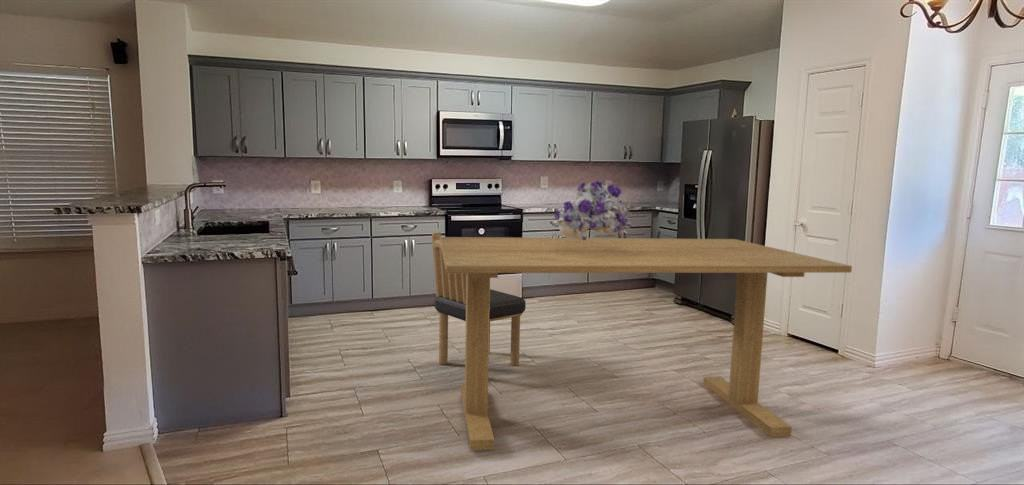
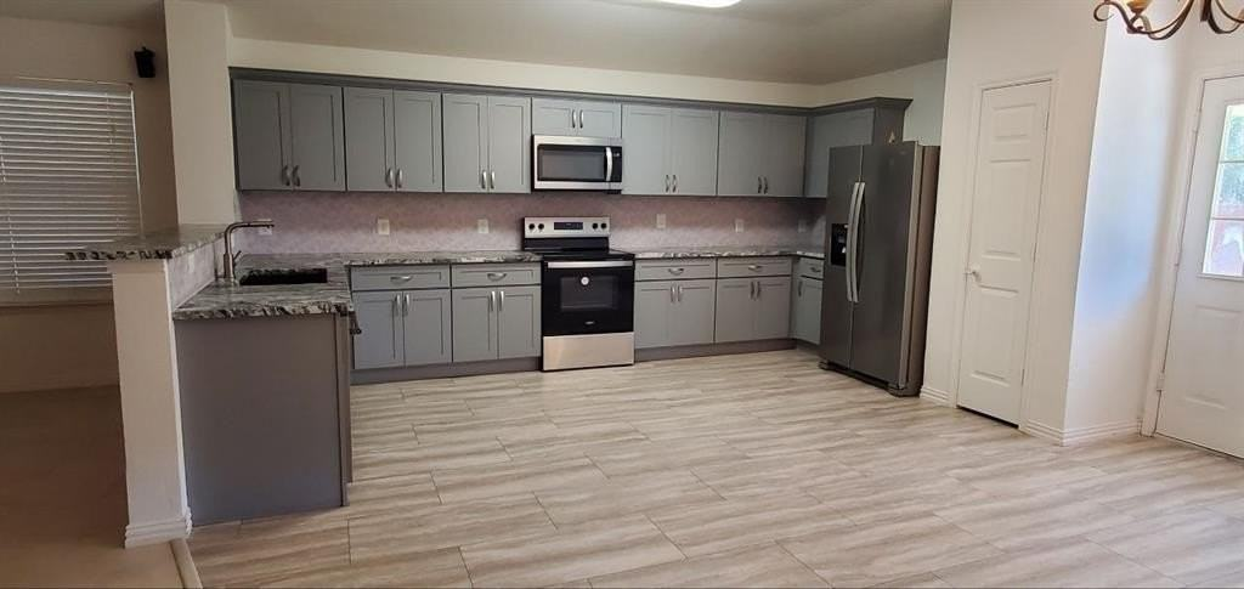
- dining table [440,236,853,452]
- bouquet [553,180,634,241]
- dining chair [431,231,527,367]
